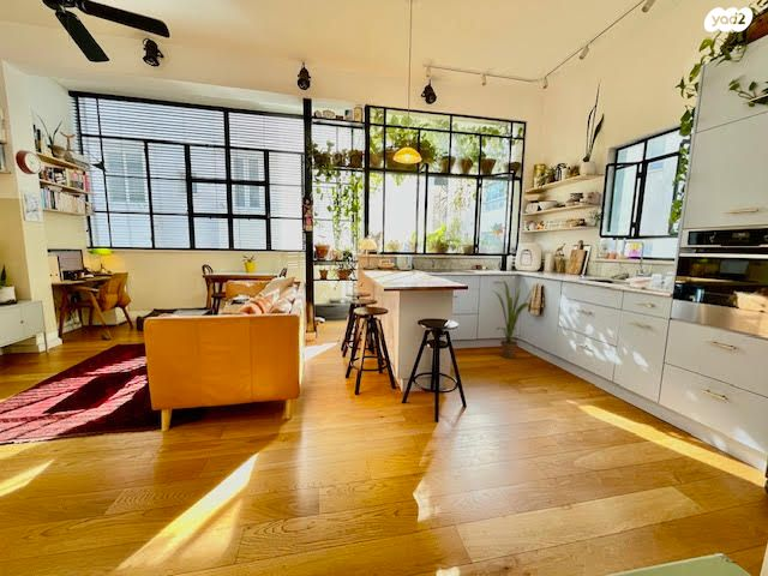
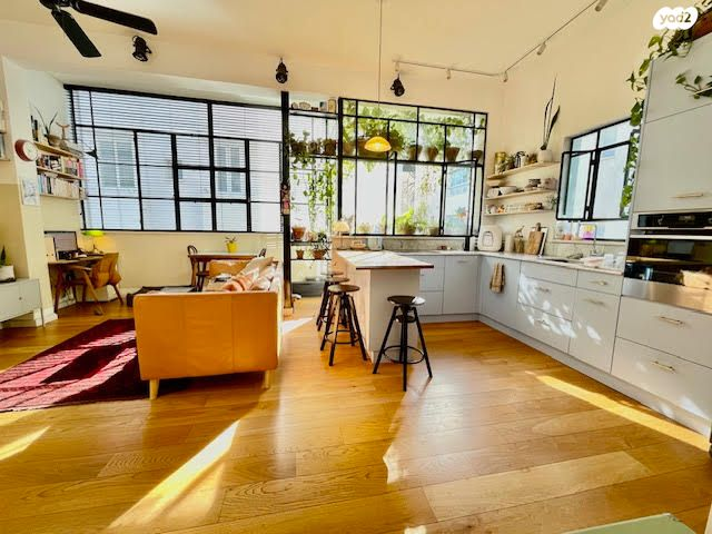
- house plant [490,277,538,359]
